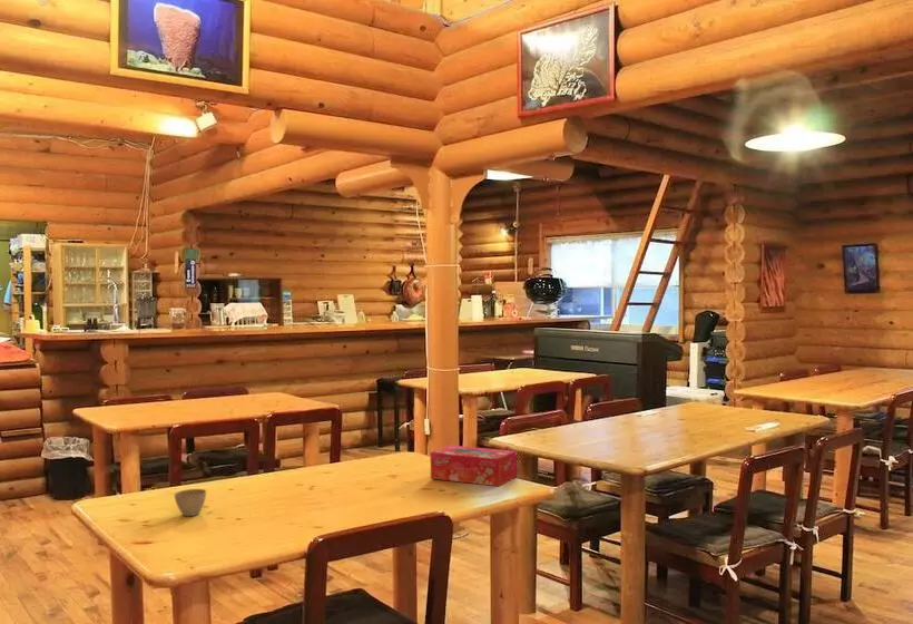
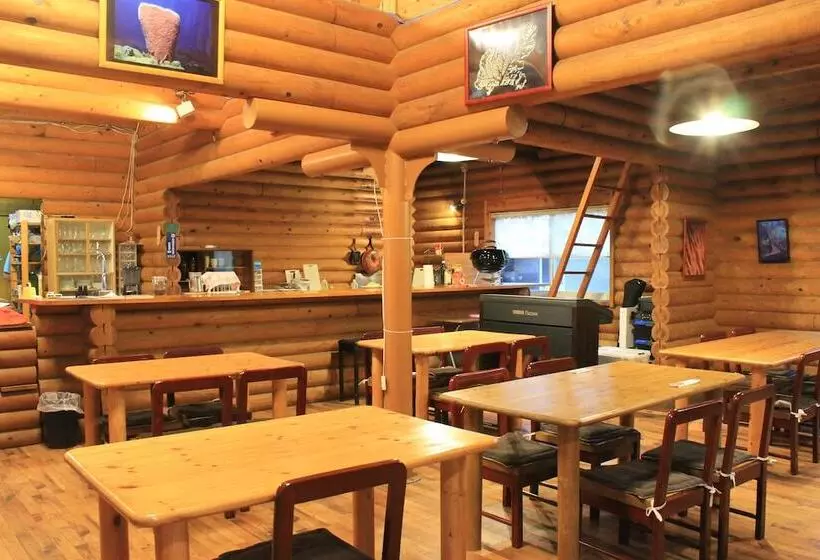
- flower pot [174,488,207,517]
- tissue box [429,445,518,487]
